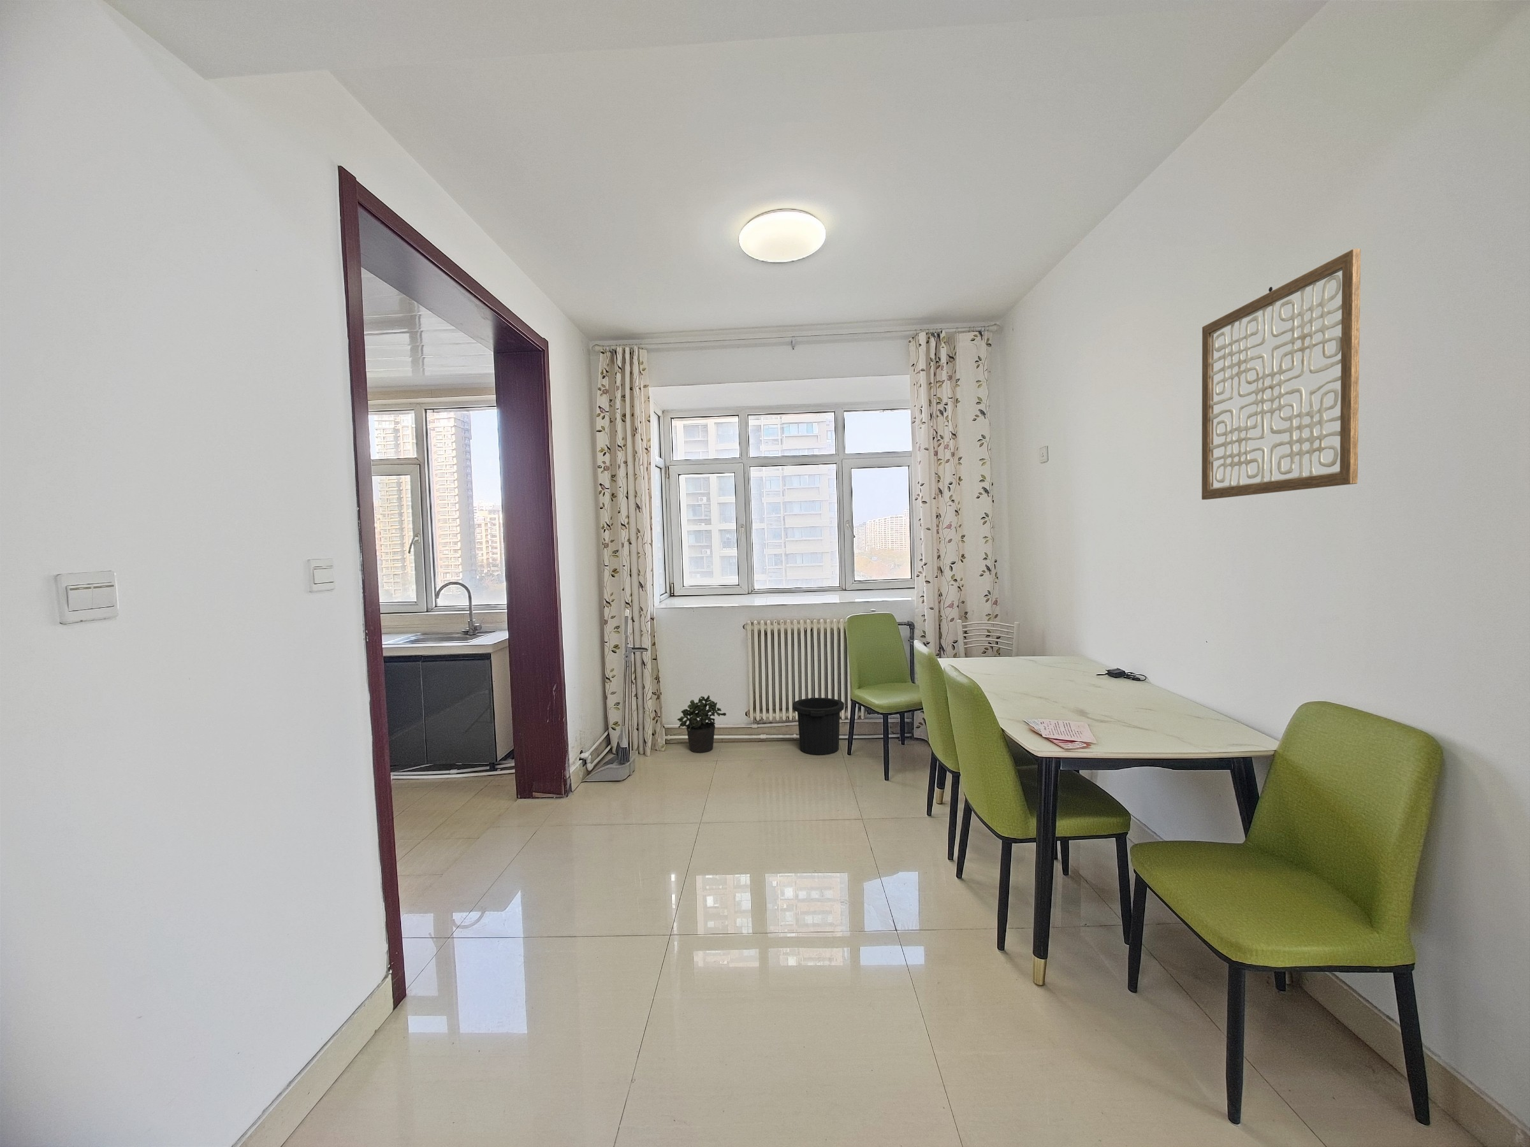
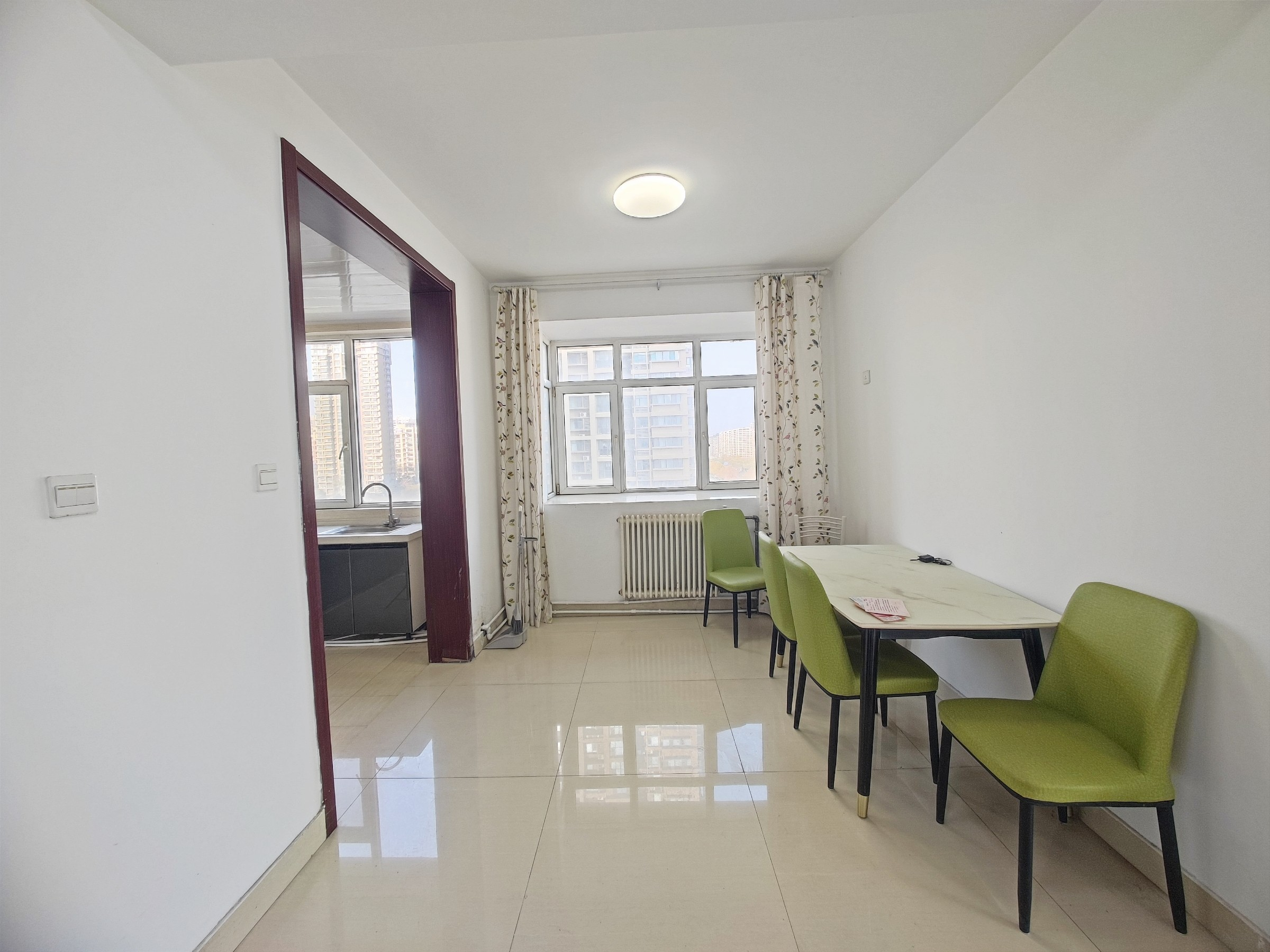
- potted plant [676,694,726,753]
- trash can [792,698,845,755]
- wall art [1201,248,1361,500]
